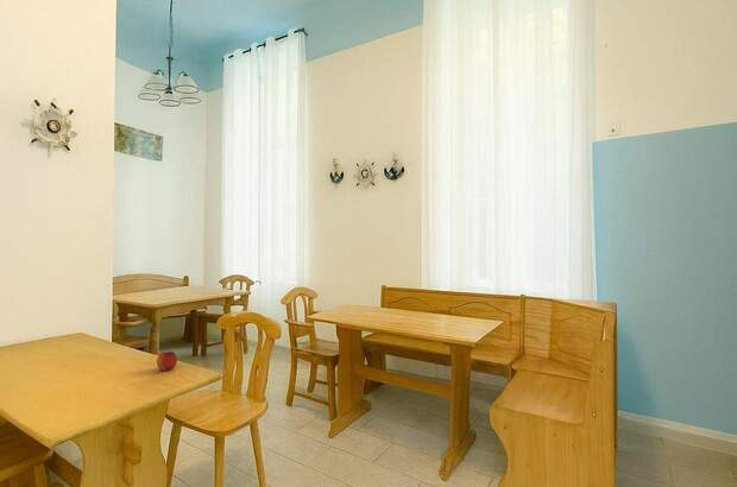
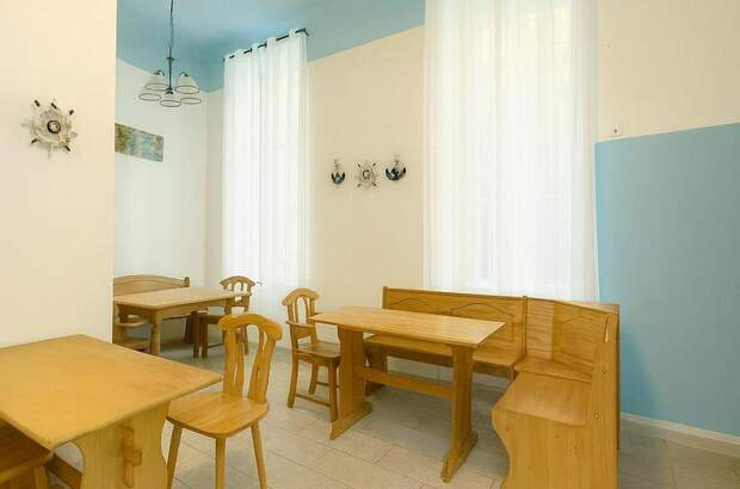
- fruit [156,350,178,372]
